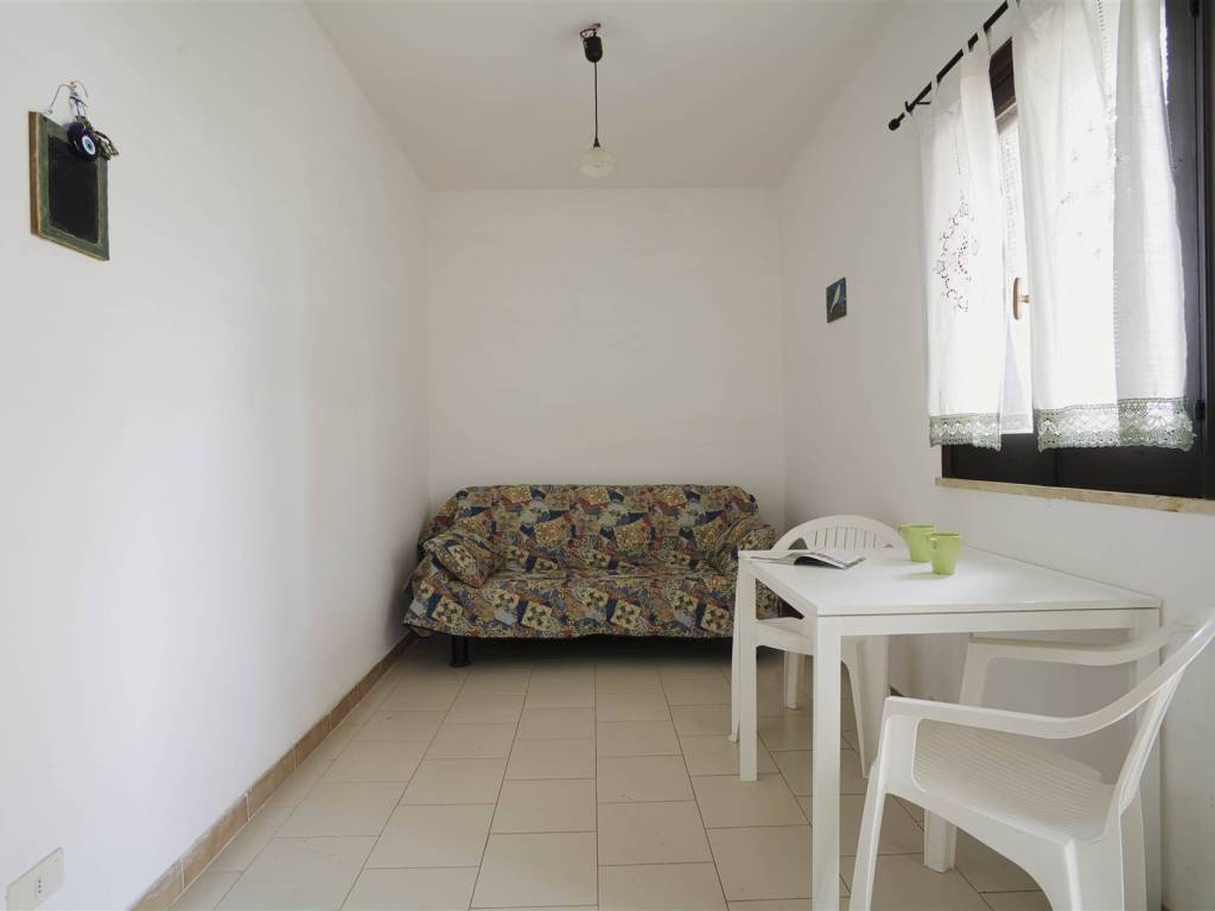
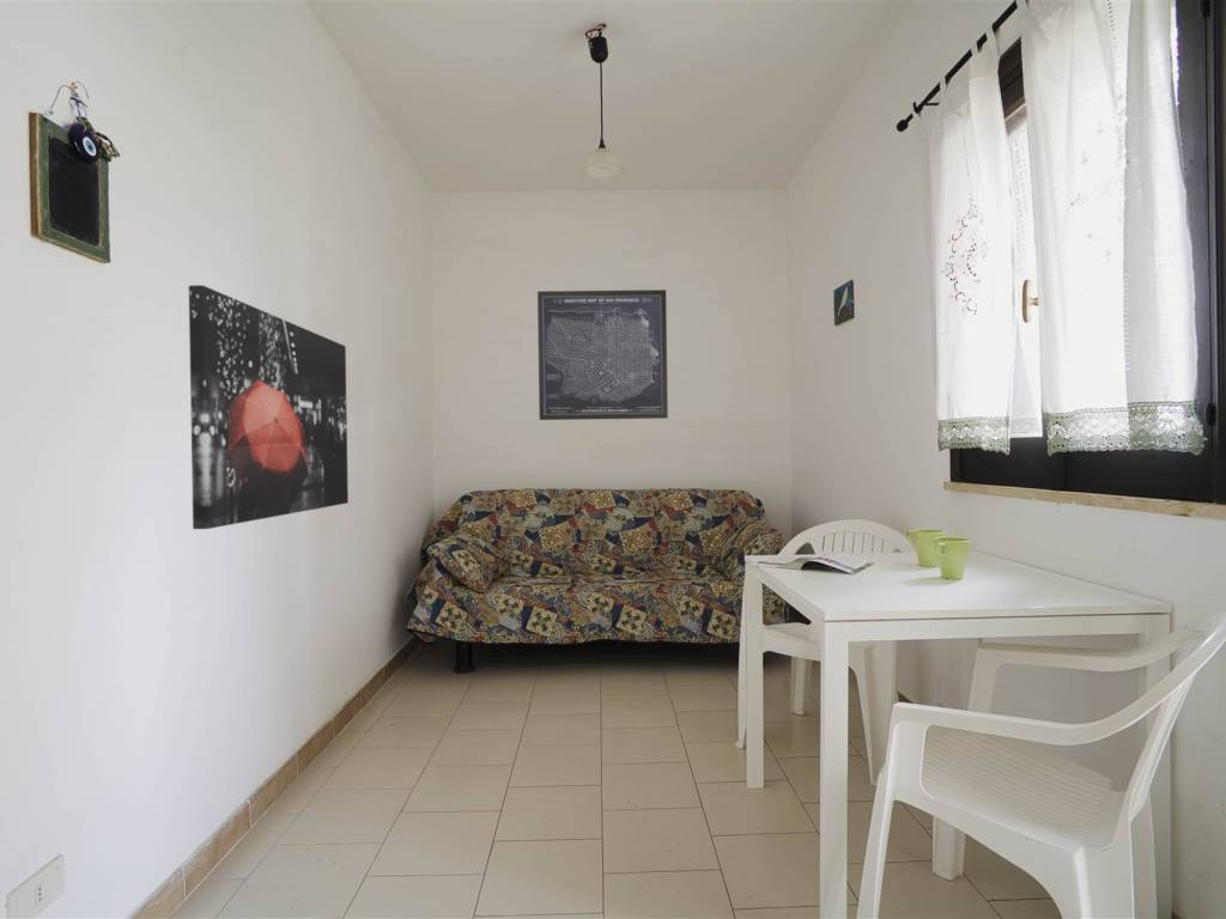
+ wall art [536,288,669,421]
+ wall art [188,284,350,530]
